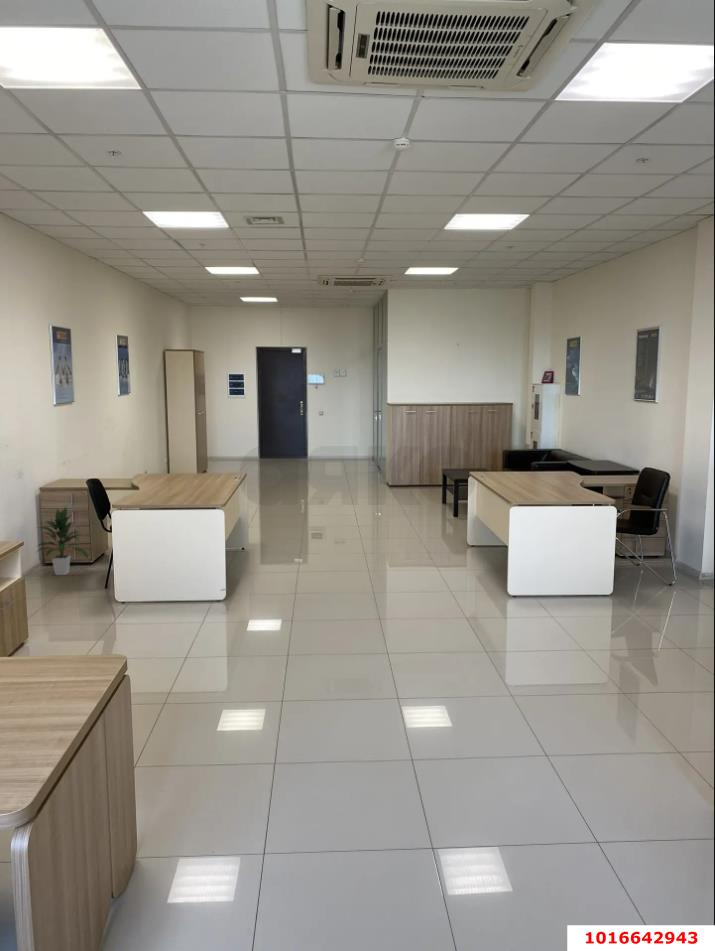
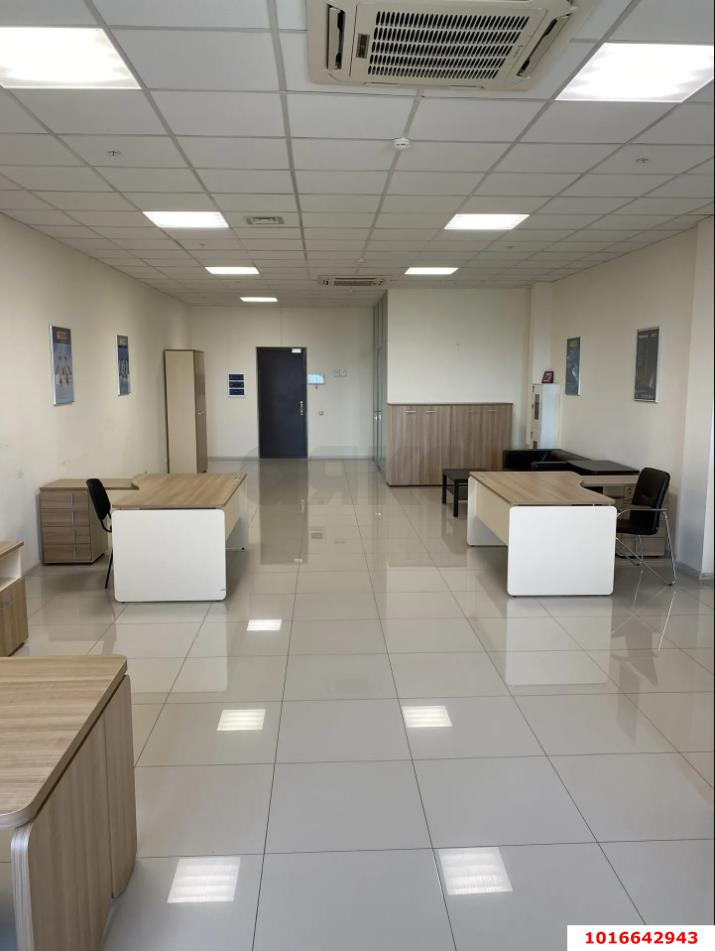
- indoor plant [34,505,91,576]
